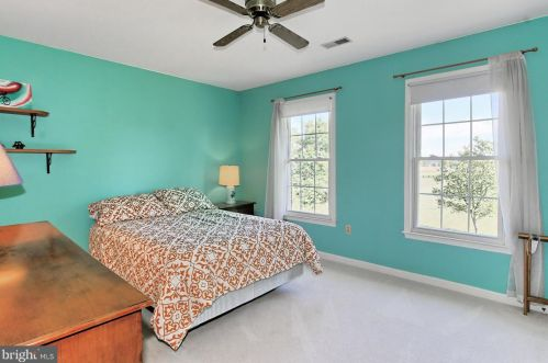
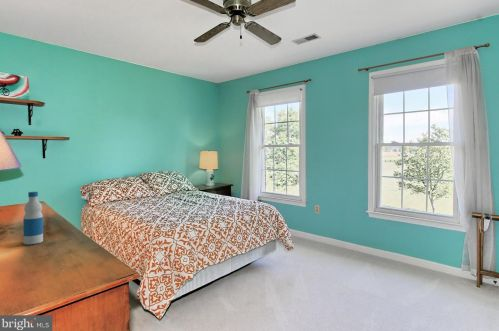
+ bottle [22,191,44,245]
